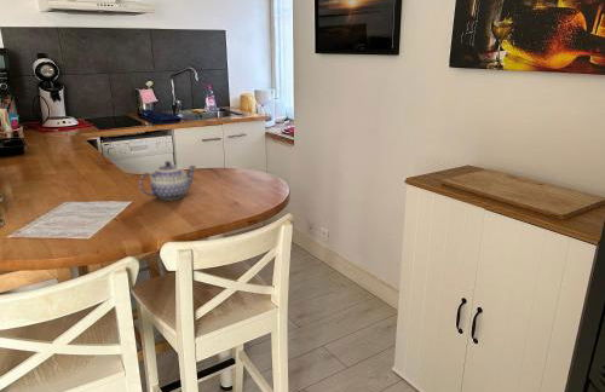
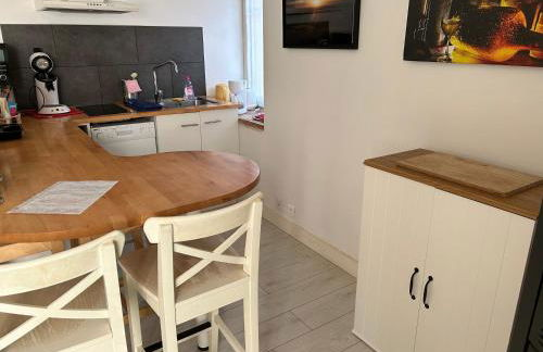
- teapot [138,160,197,202]
